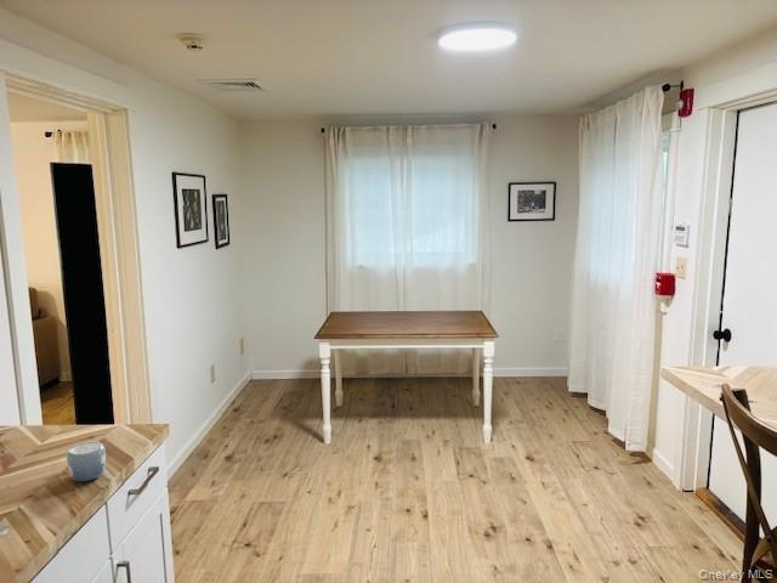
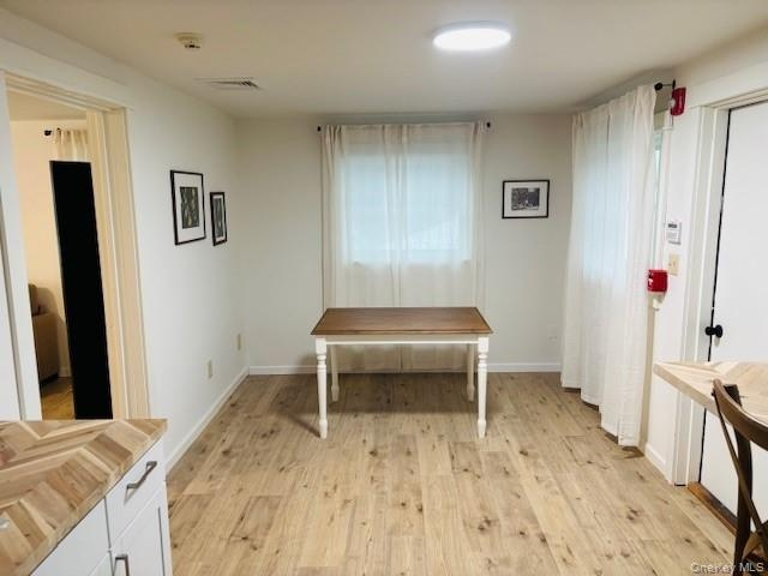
- mug [66,440,107,482]
